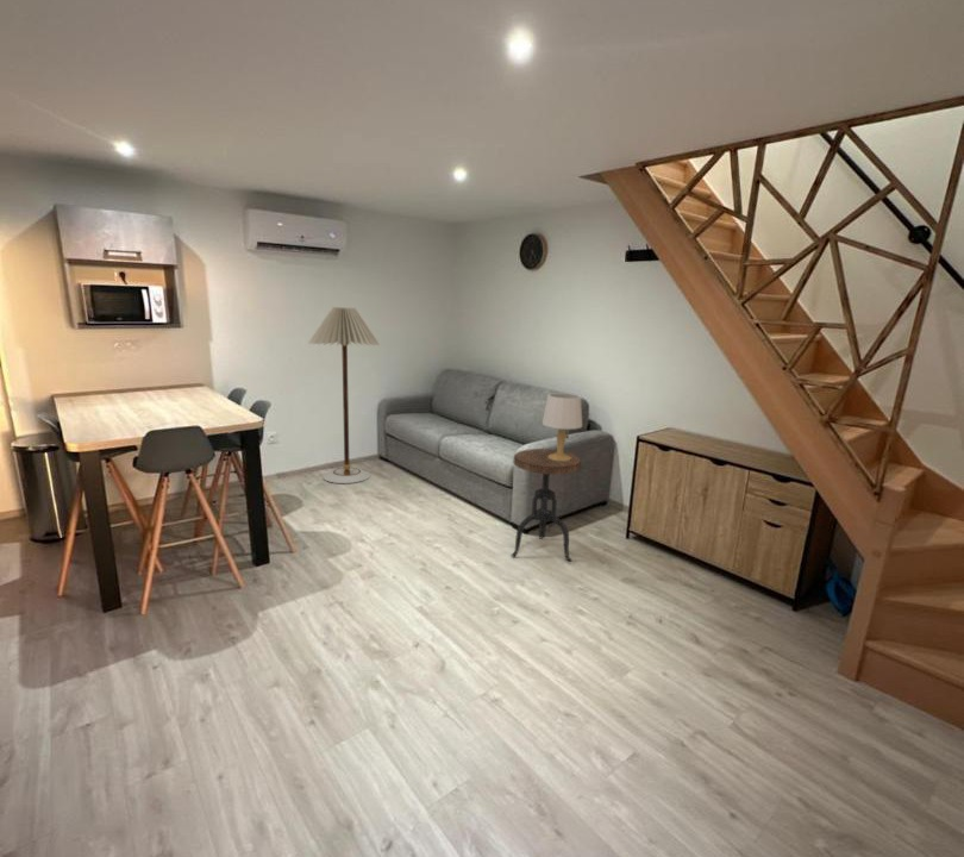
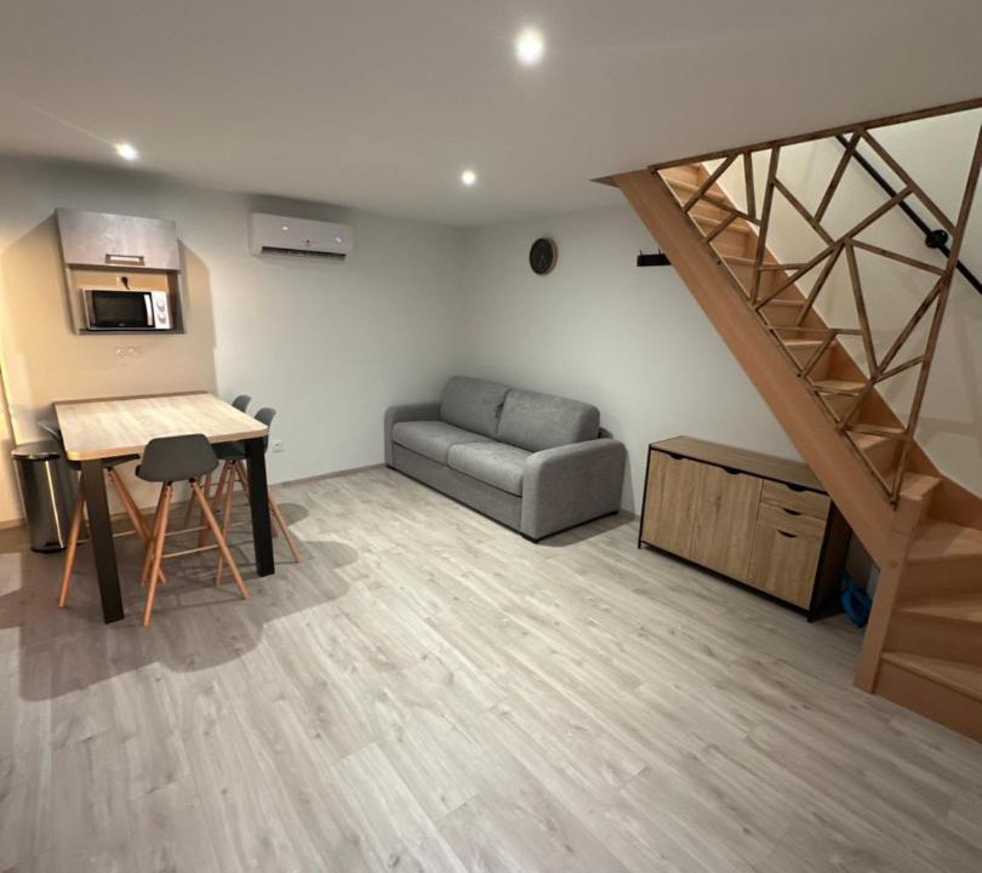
- side table [509,448,583,563]
- floor lamp [307,306,381,484]
- table lamp [542,392,583,462]
